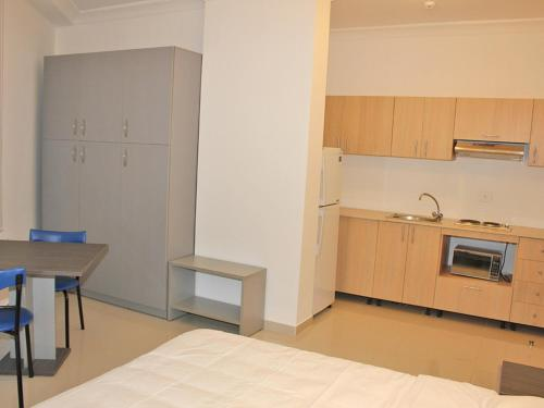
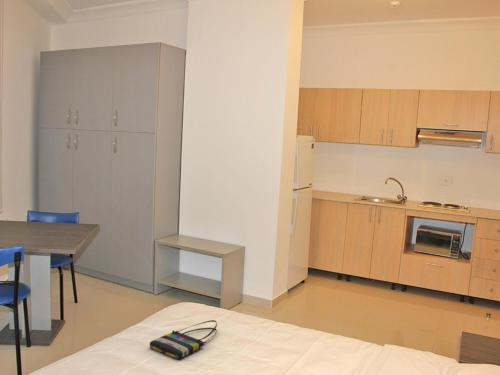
+ tote bag [149,319,218,360]
